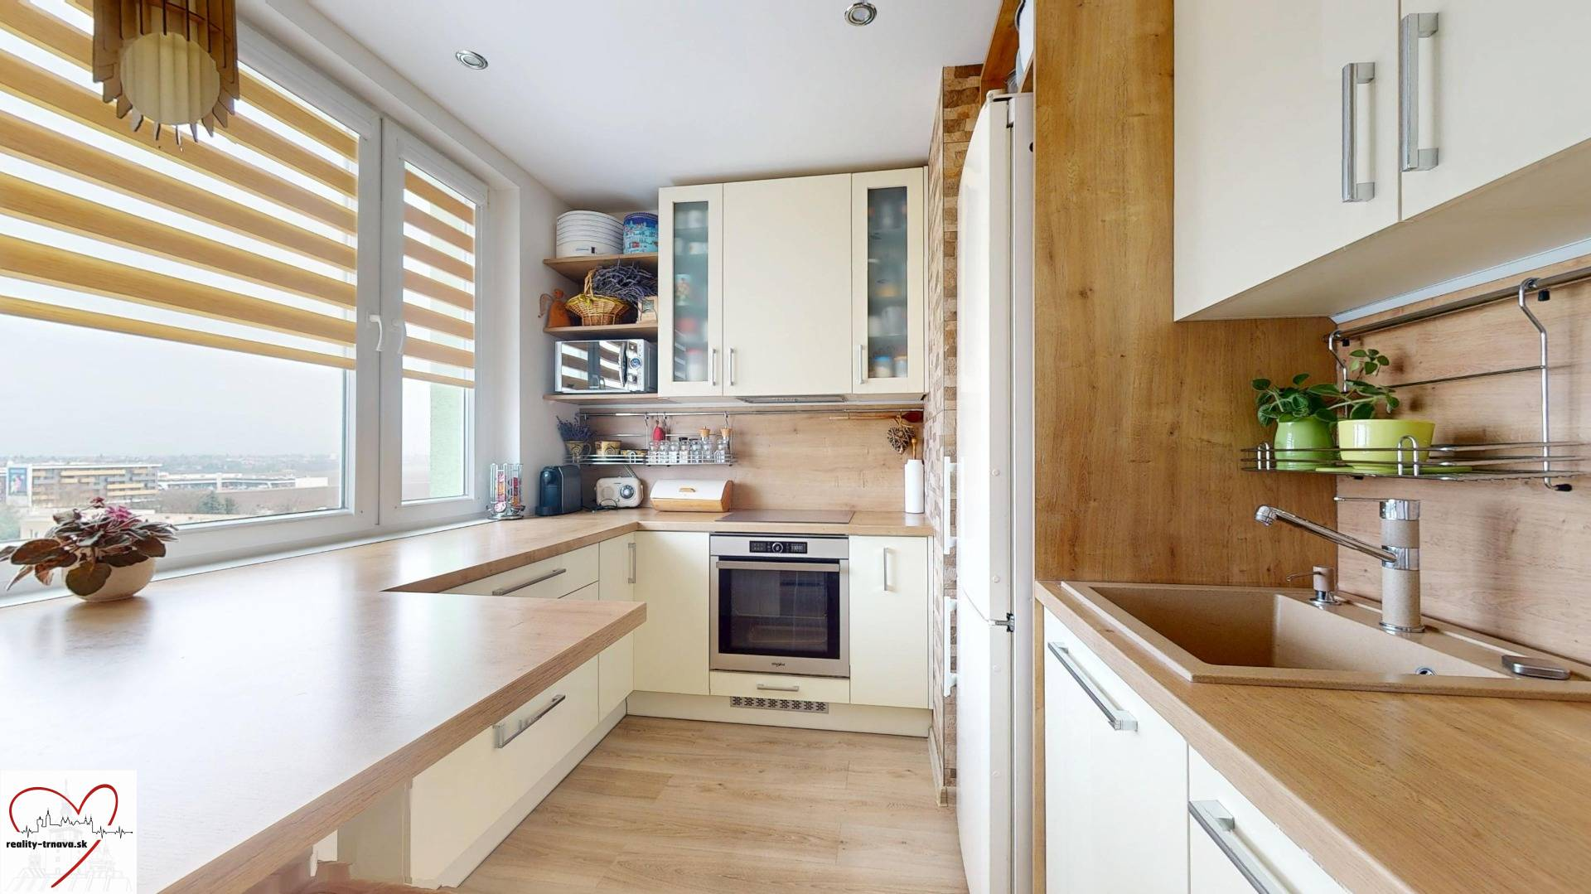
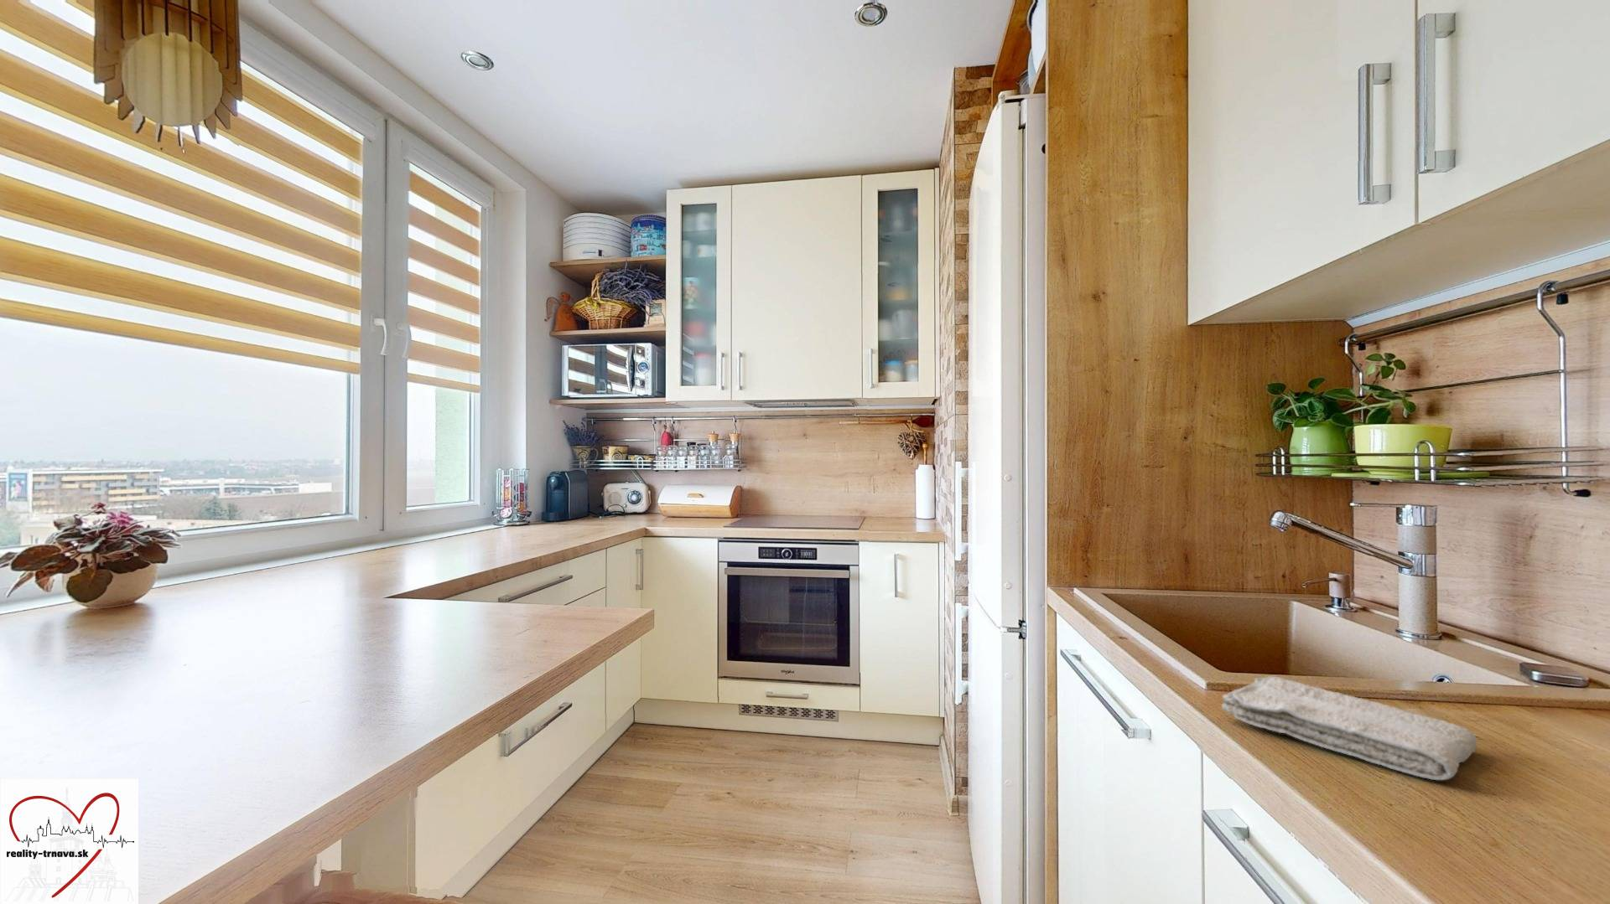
+ washcloth [1221,675,1478,781]
